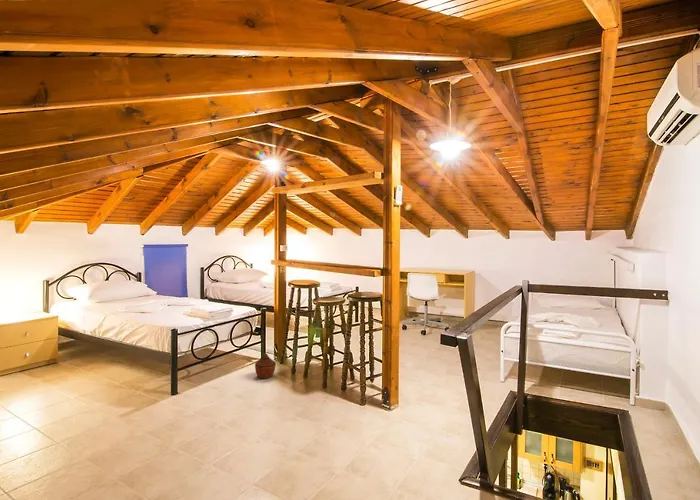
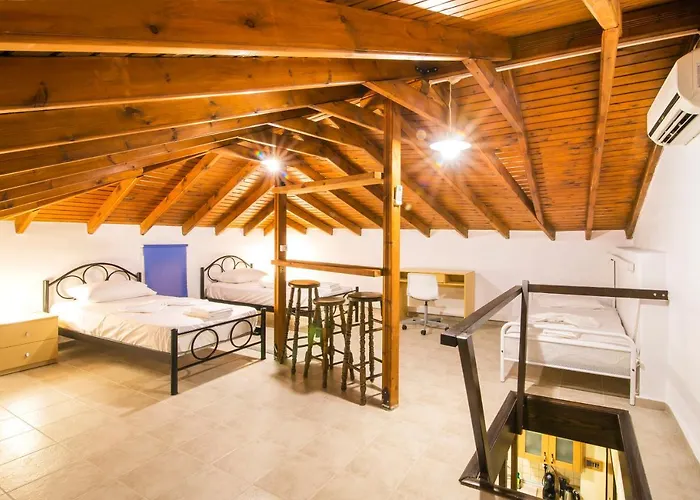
- woven basket [254,352,277,379]
